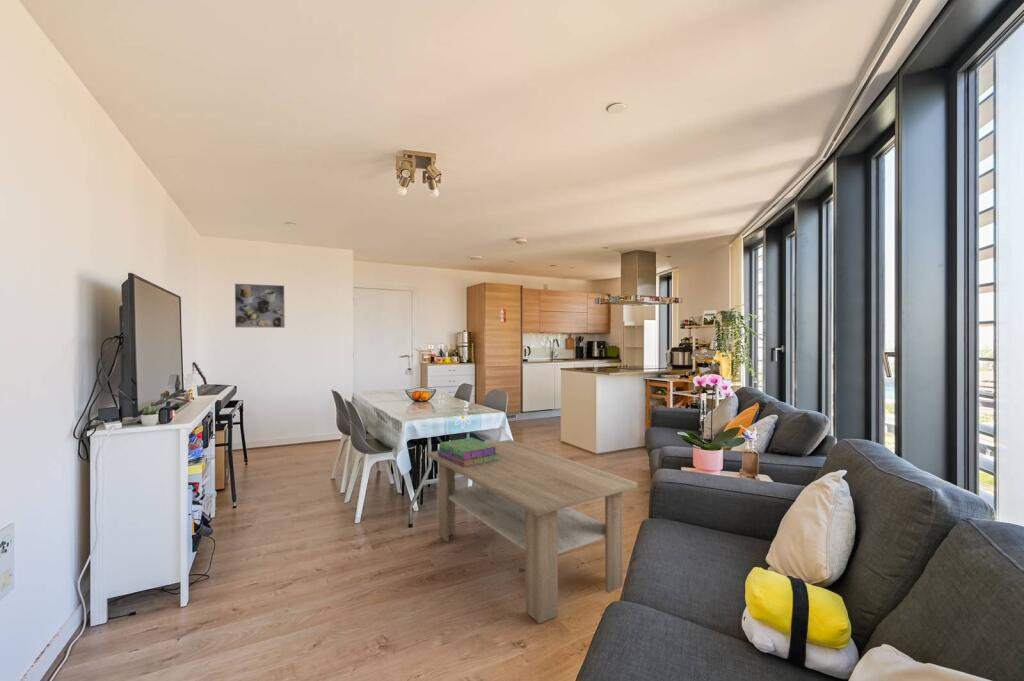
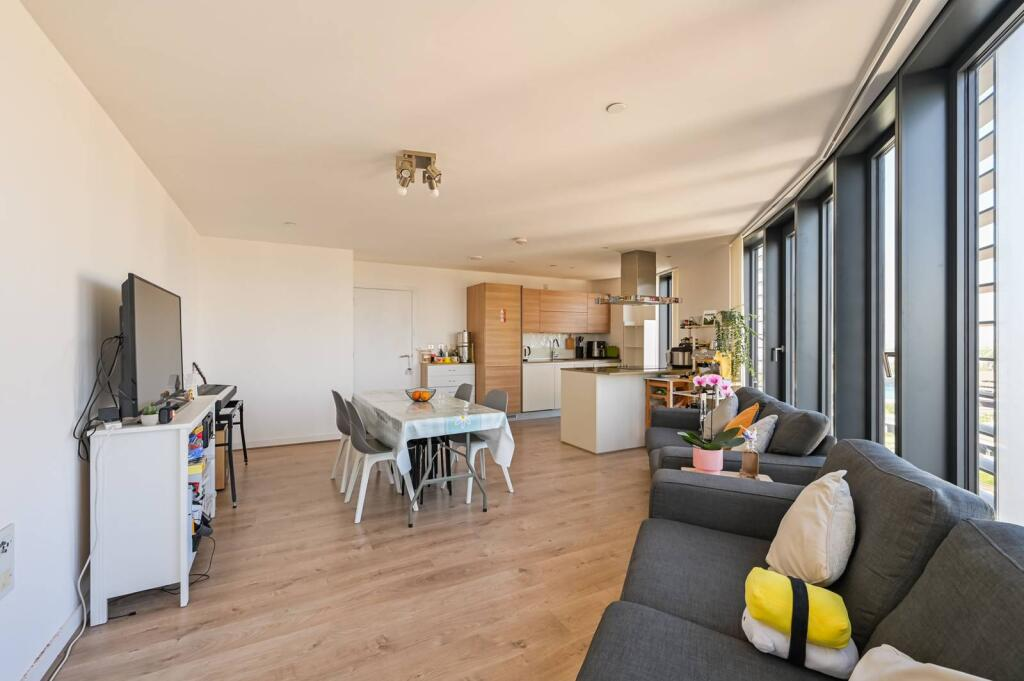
- coffee table [427,439,639,625]
- stack of books [437,437,499,467]
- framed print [234,283,286,329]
